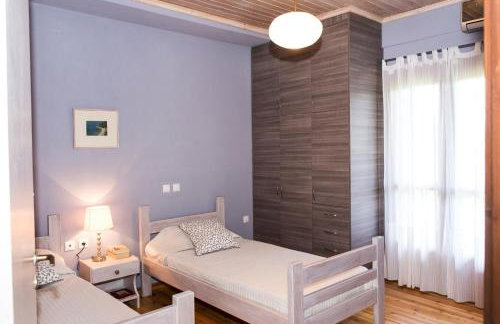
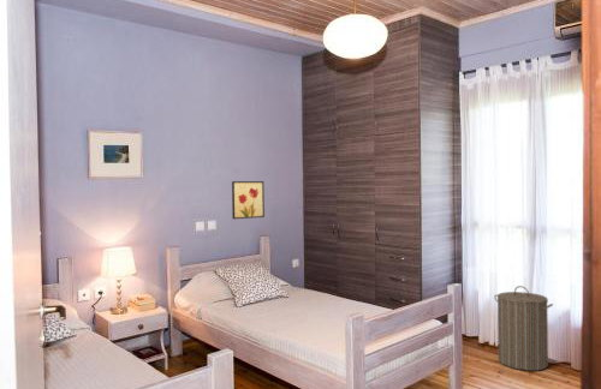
+ wall art [231,180,266,220]
+ laundry hamper [493,285,554,372]
